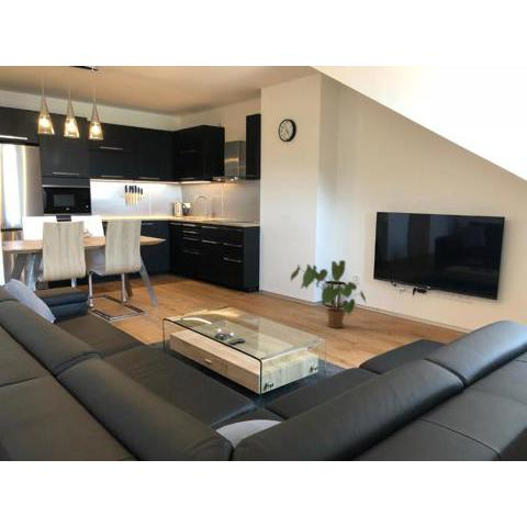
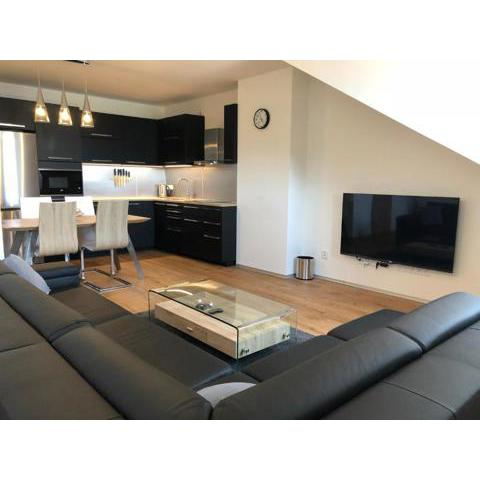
- house plant [290,259,367,329]
